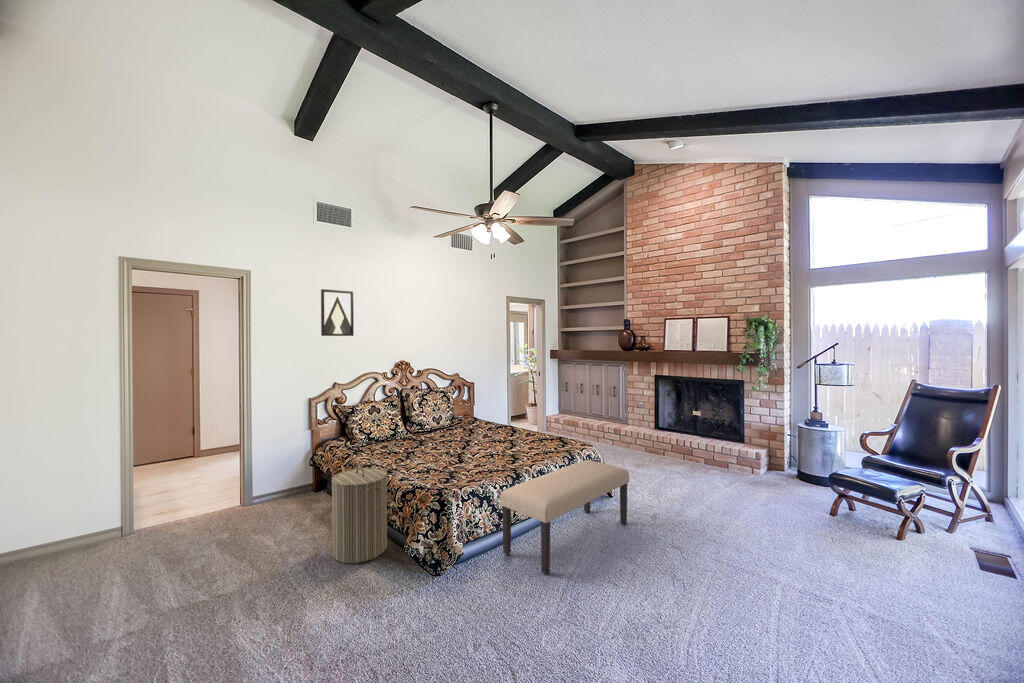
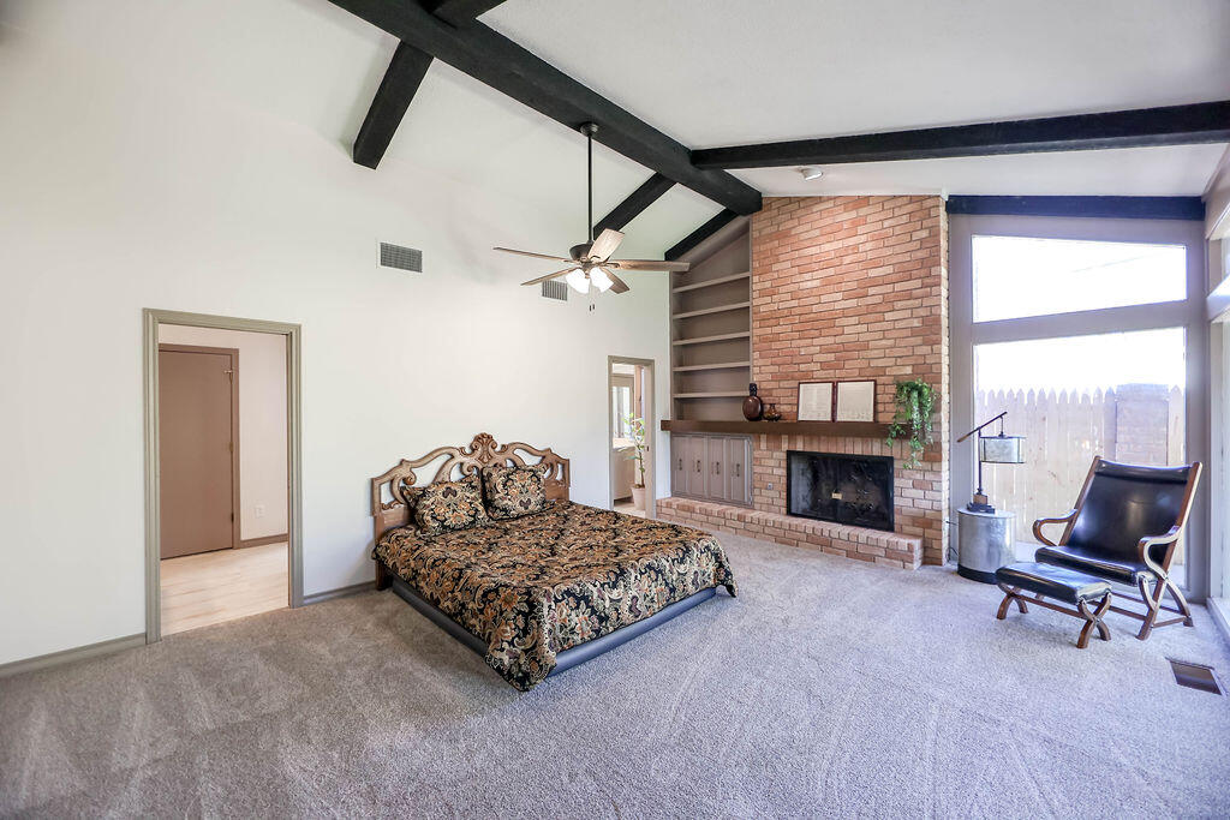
- wall art [320,288,355,337]
- bench [499,459,630,575]
- laundry hamper [331,463,388,565]
